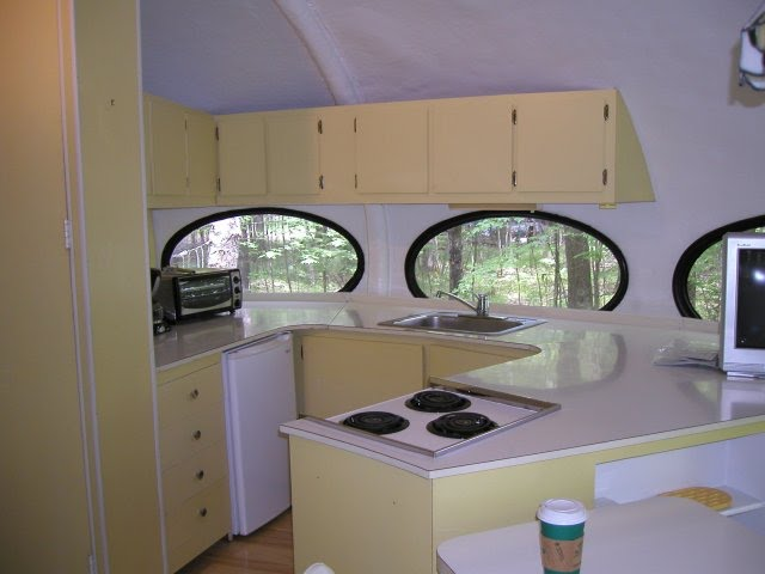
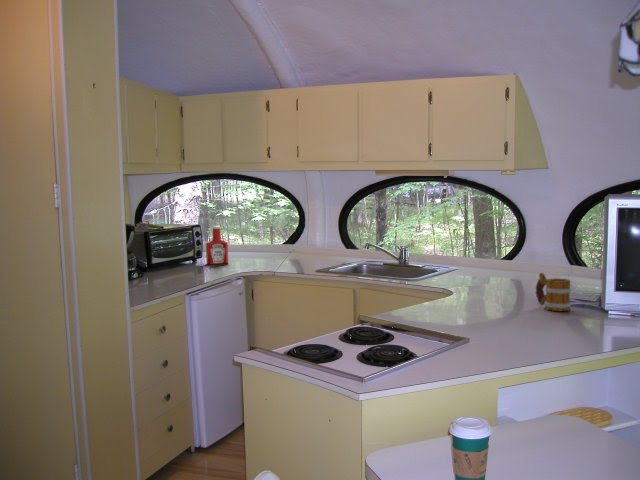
+ mug [535,272,572,312]
+ soap bottle [205,225,229,265]
